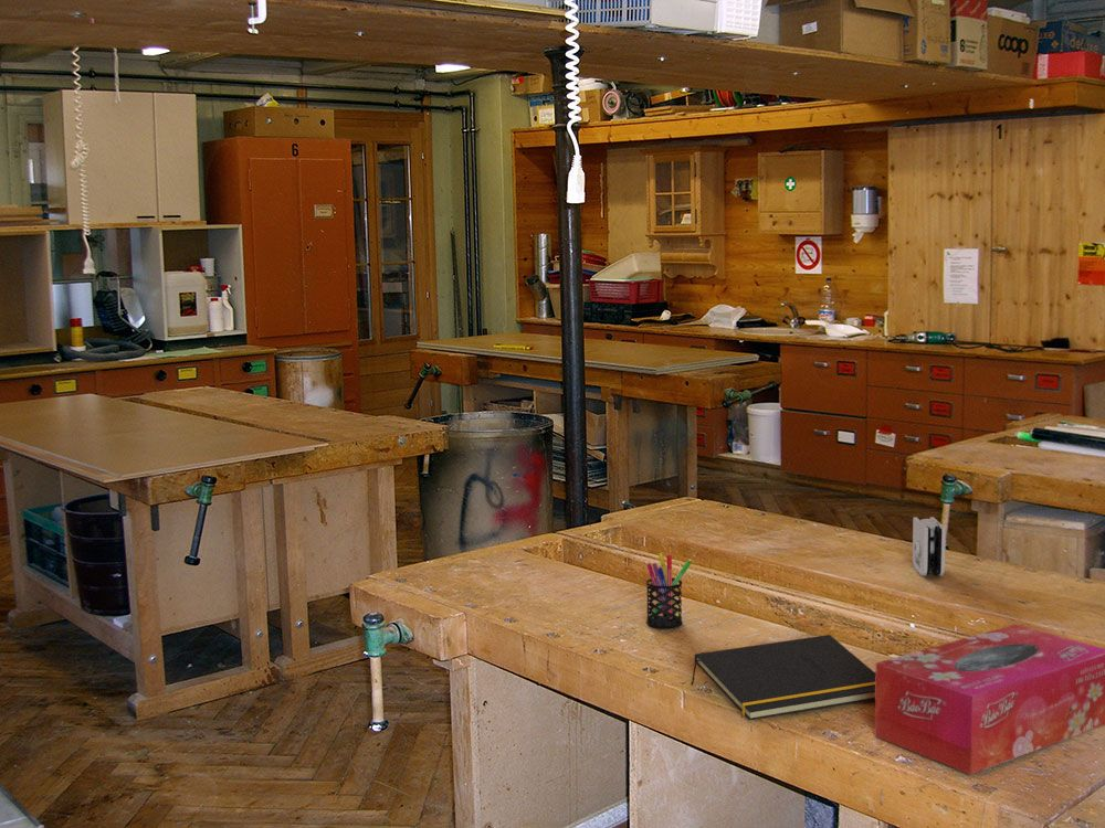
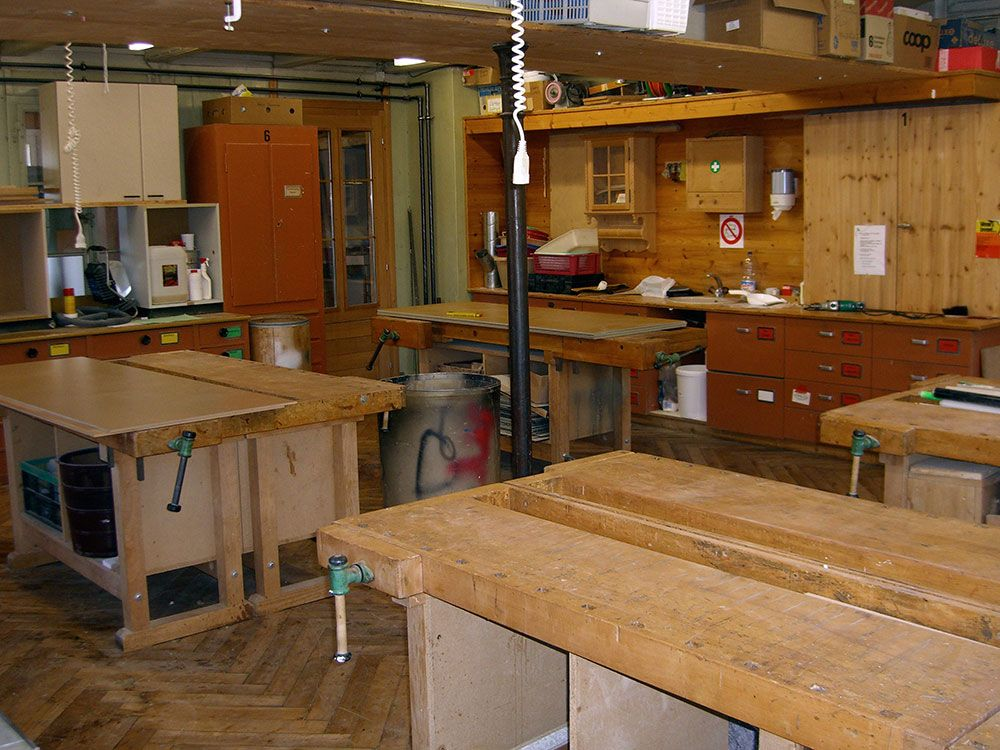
- pen holder [645,552,692,629]
- clamp [912,516,947,577]
- tissue box [874,624,1105,776]
- notepad [691,634,876,721]
